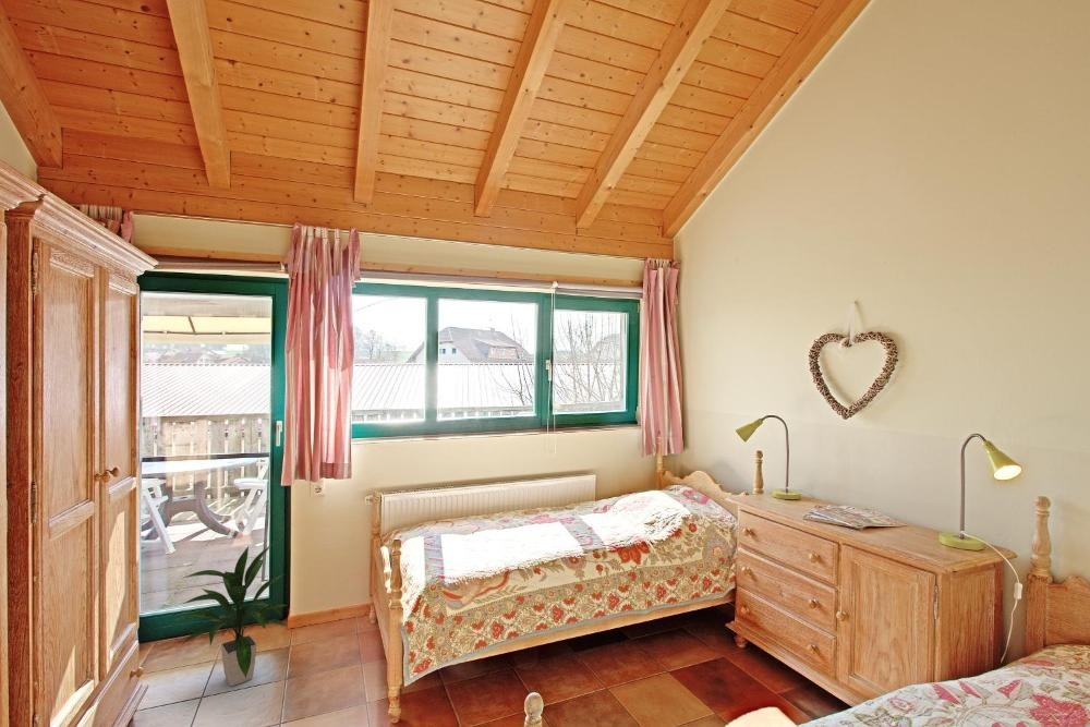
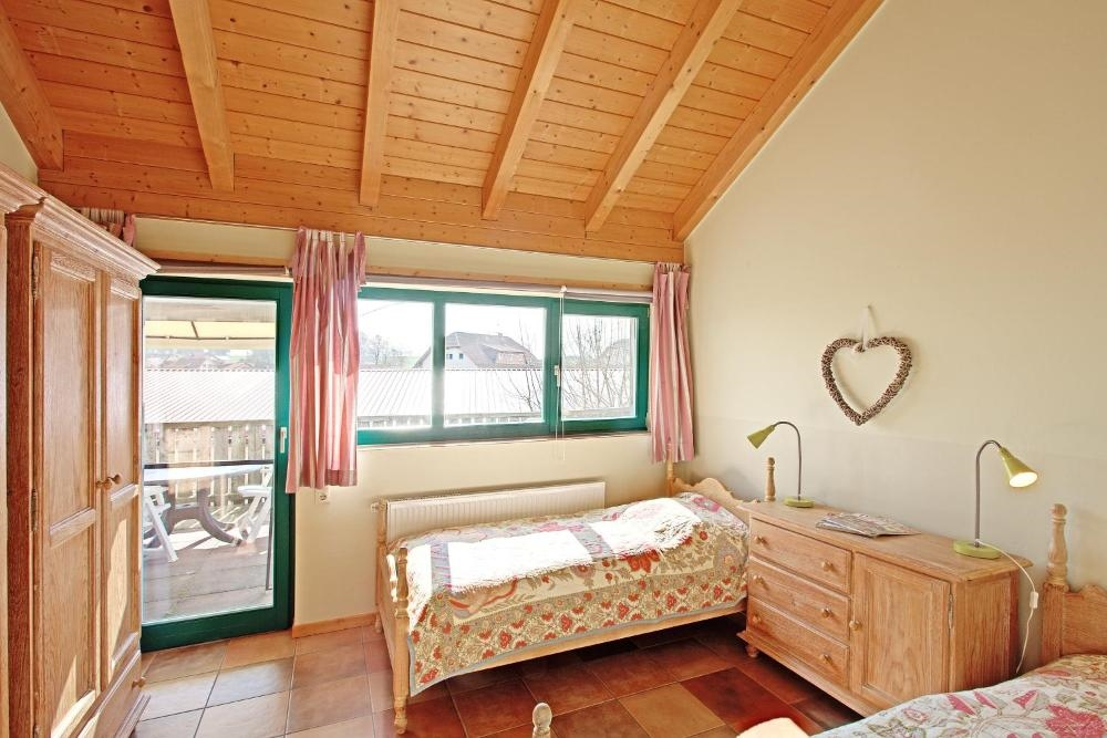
- indoor plant [174,544,290,688]
